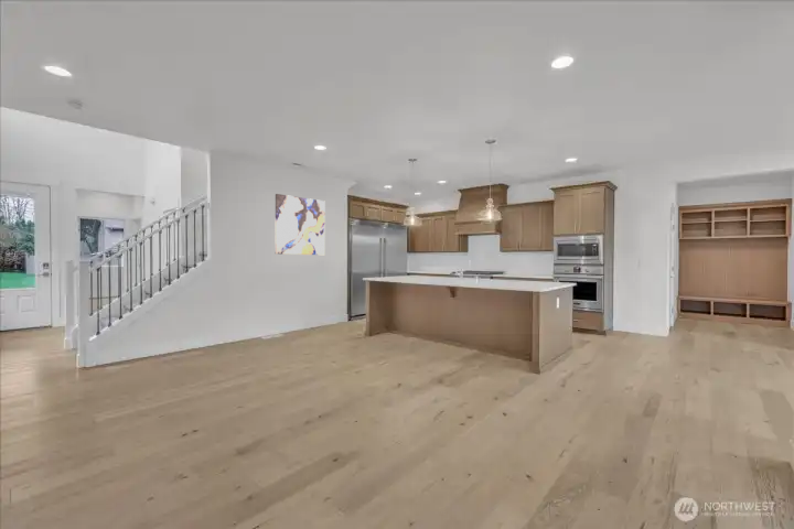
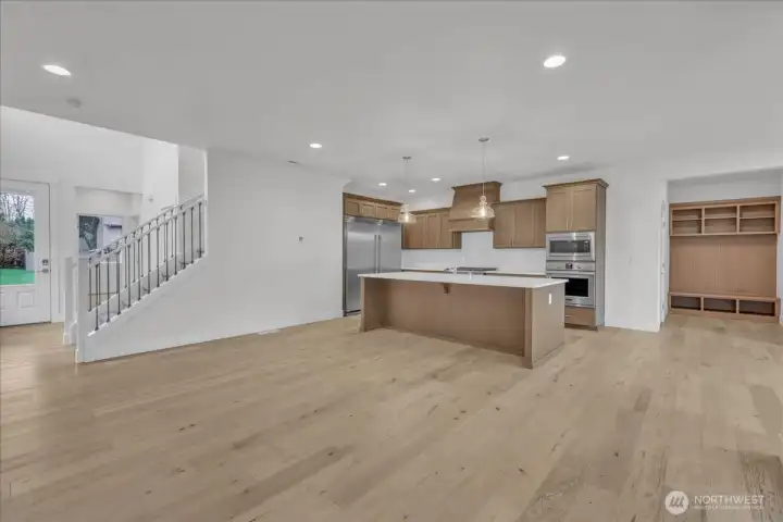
- wall art [275,193,326,256]
